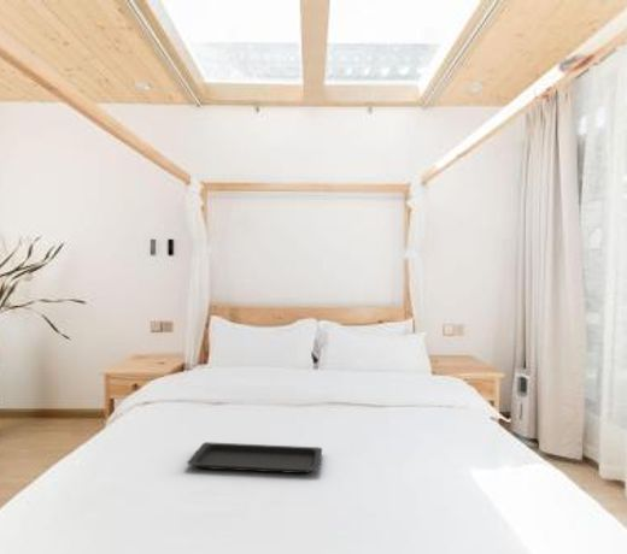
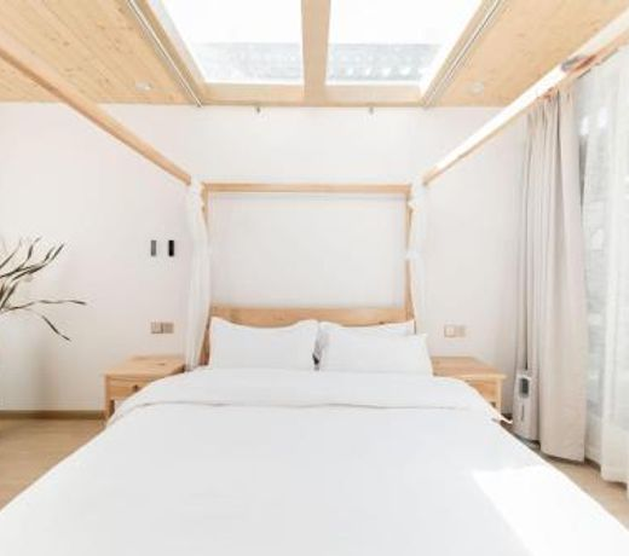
- serving tray [186,441,323,475]
